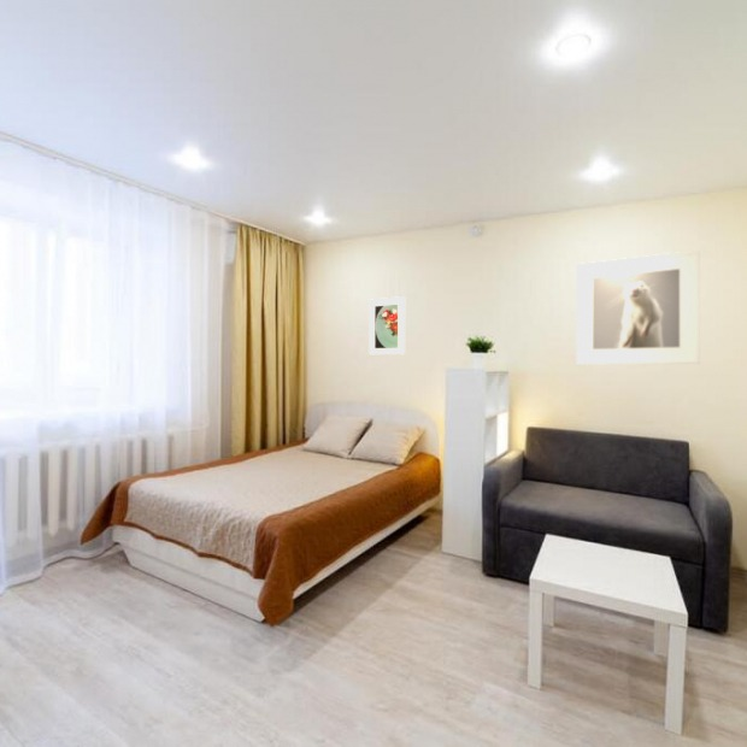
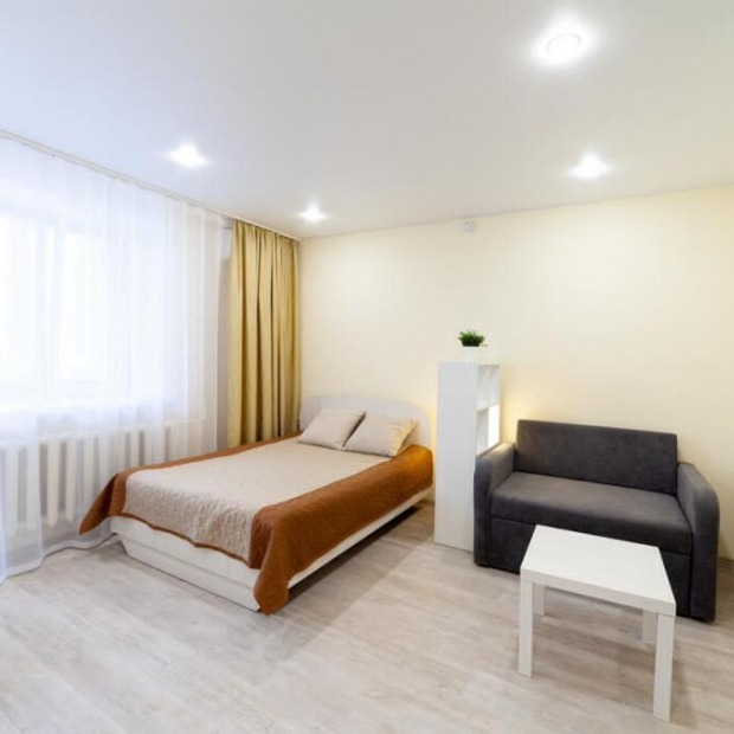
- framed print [575,249,701,366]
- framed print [367,295,406,357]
